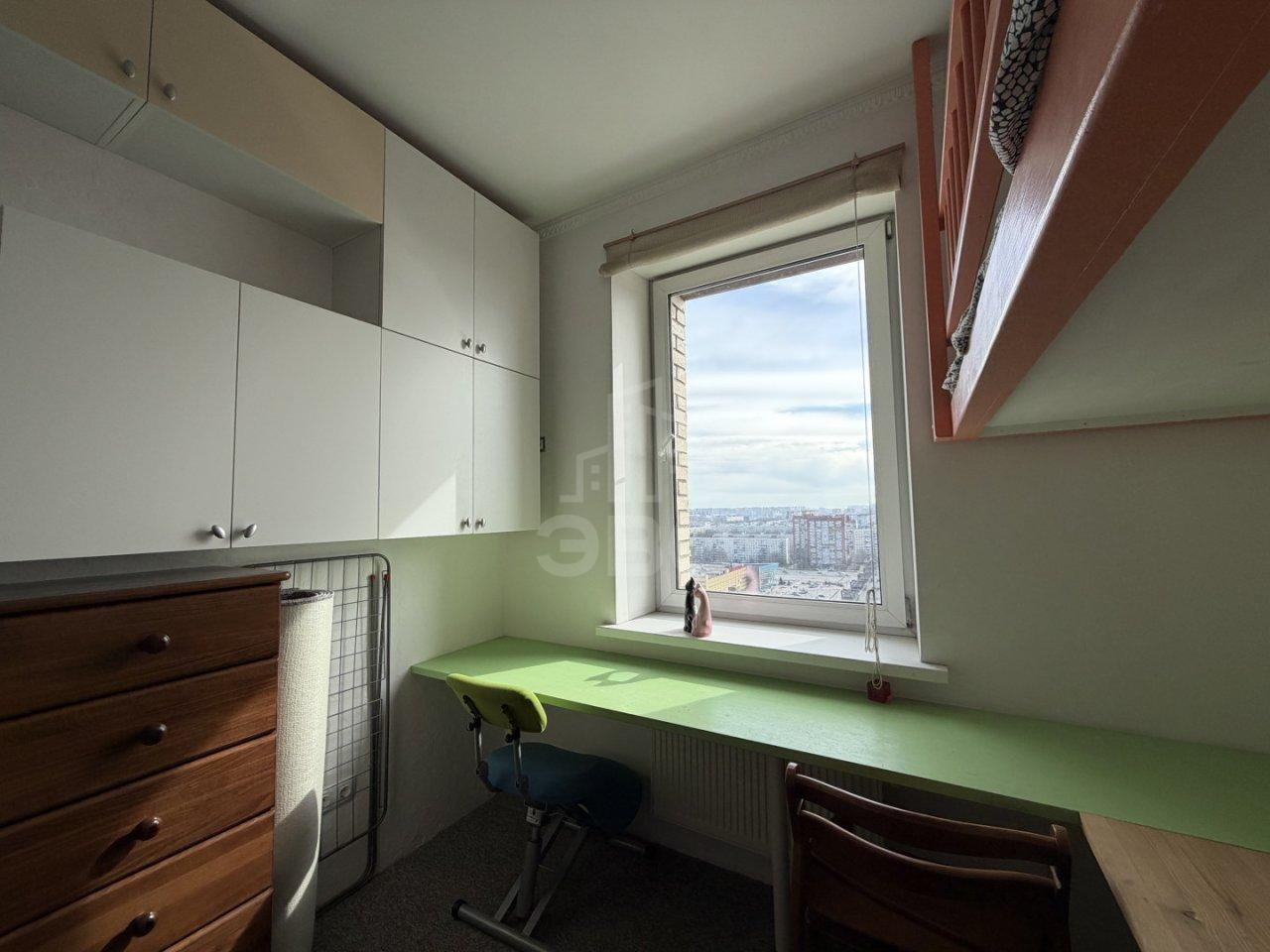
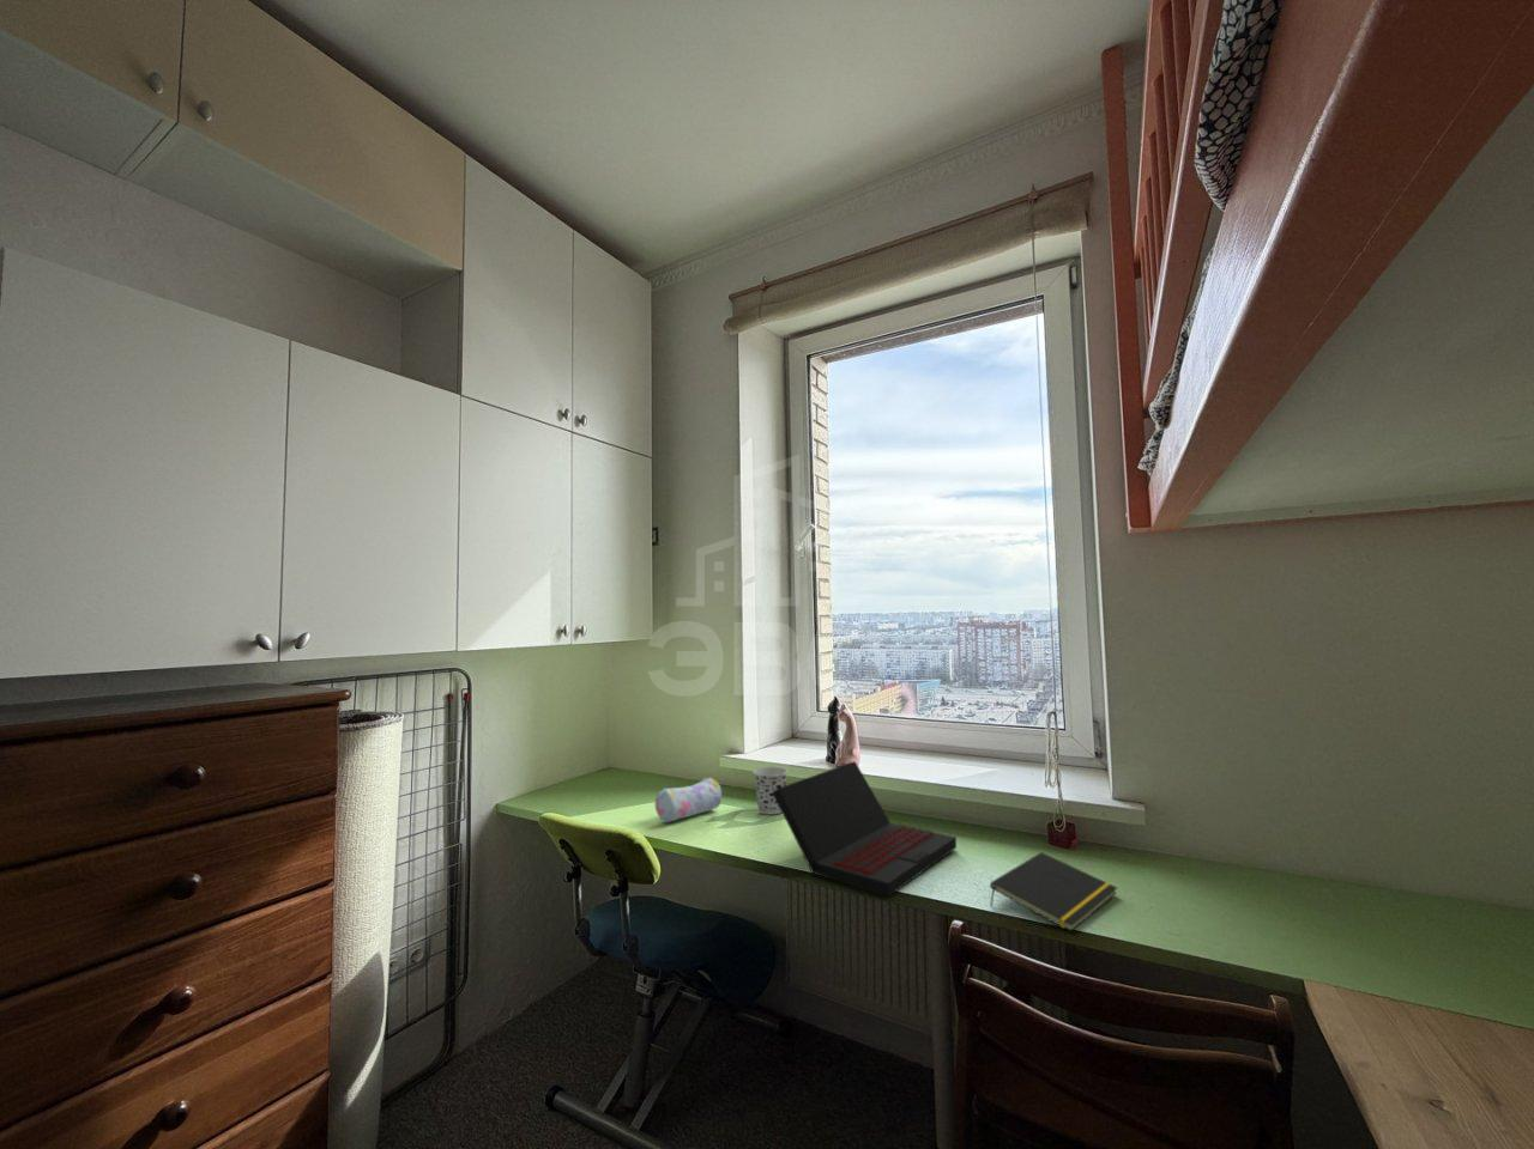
+ laptop [772,760,958,898]
+ pencil case [655,777,722,824]
+ notepad [989,851,1118,933]
+ cup [751,766,789,815]
